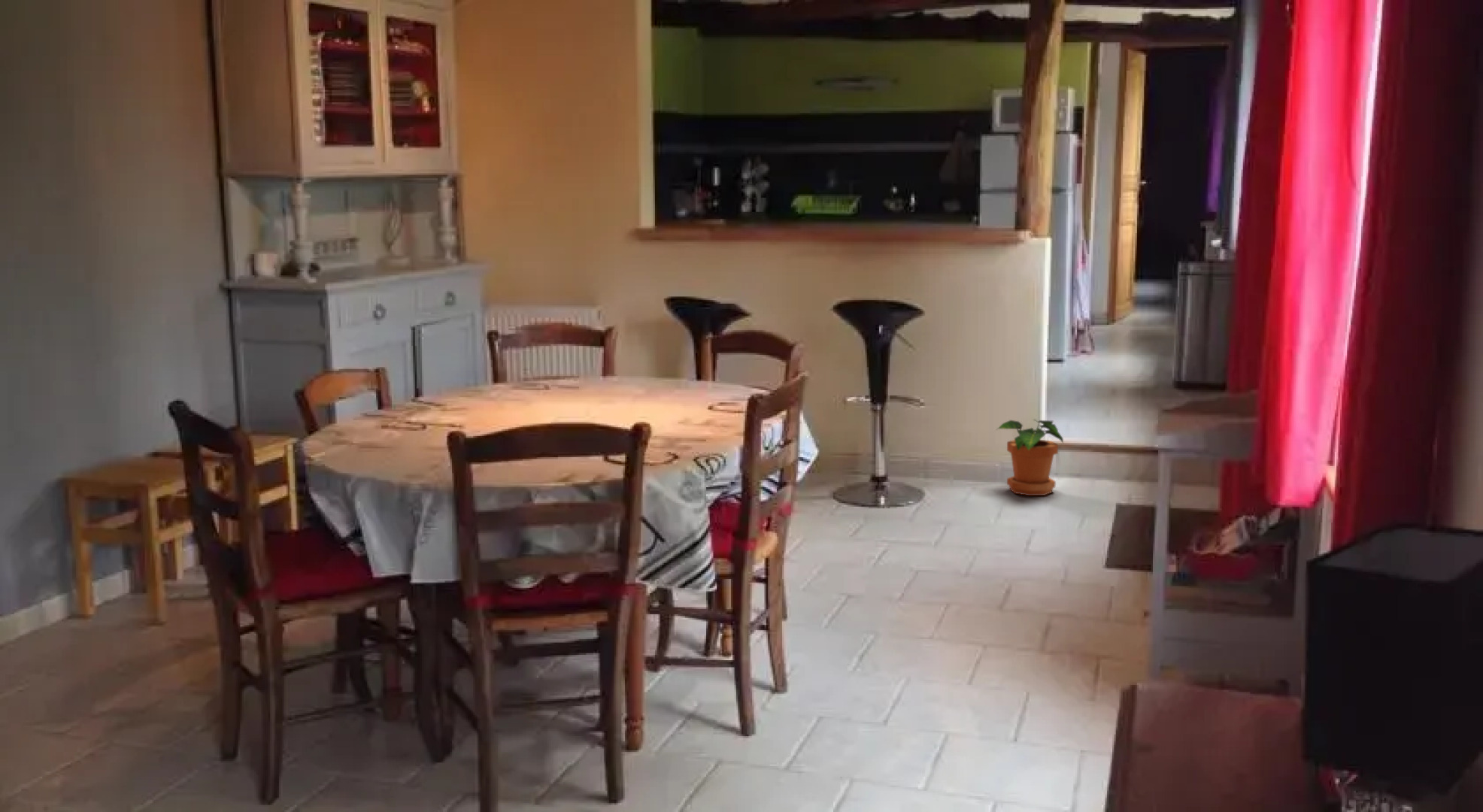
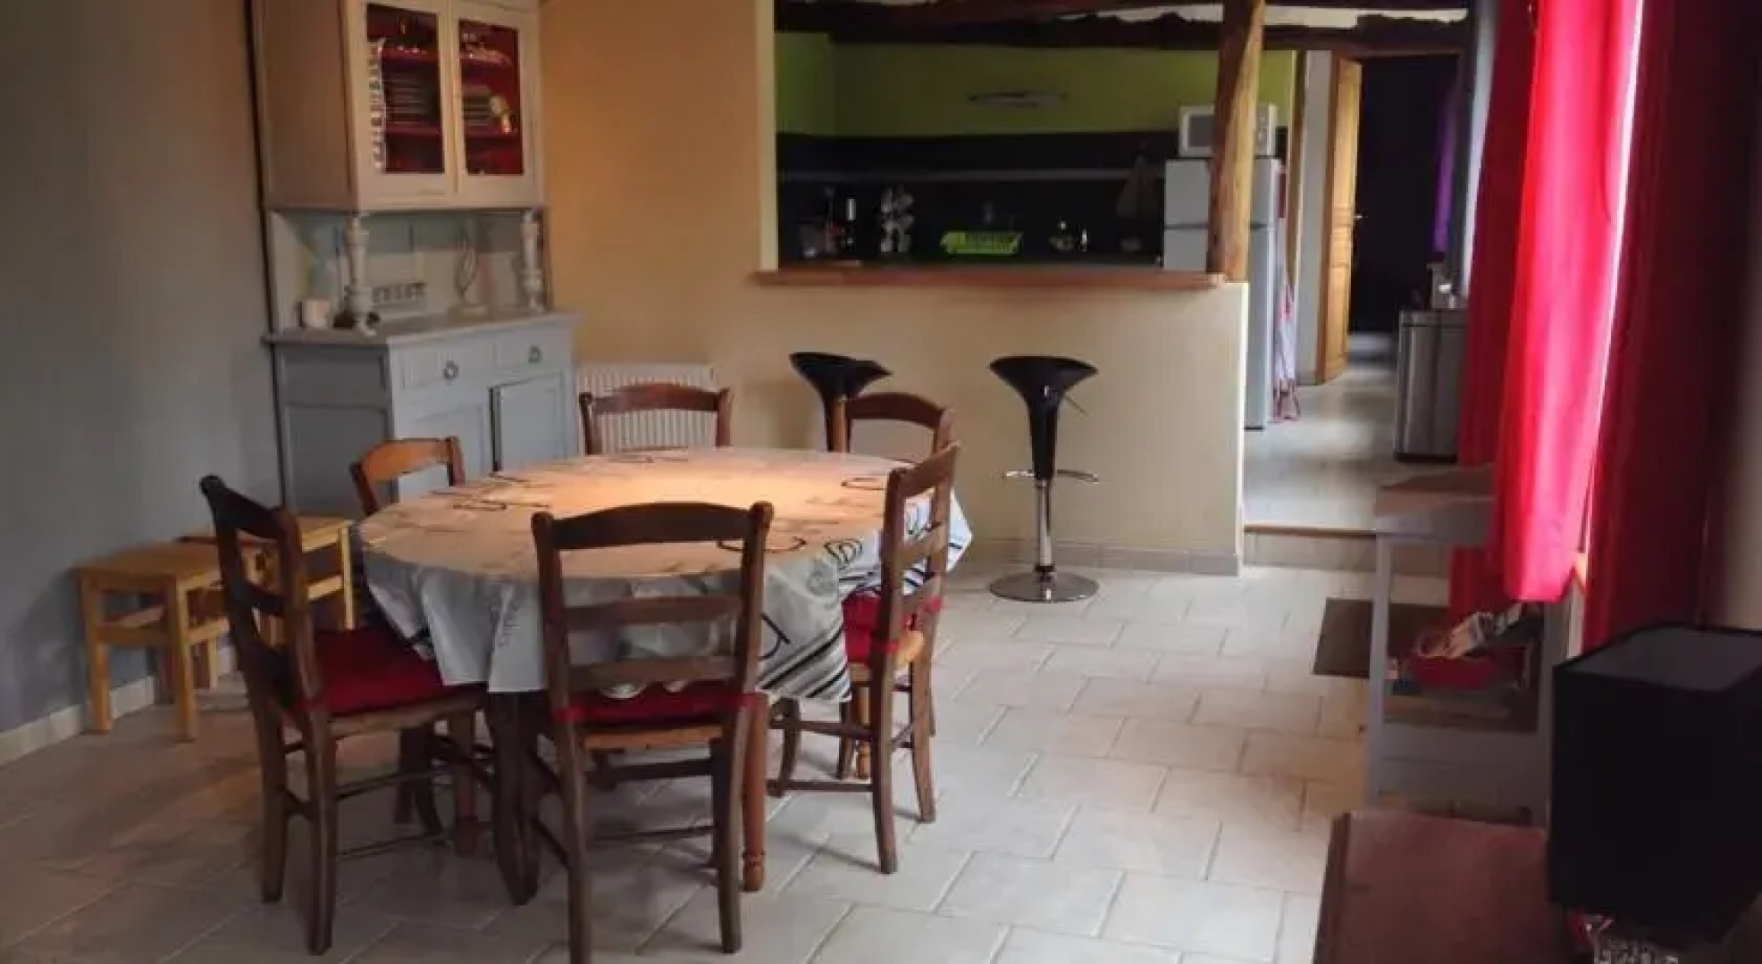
- potted plant [996,419,1064,496]
